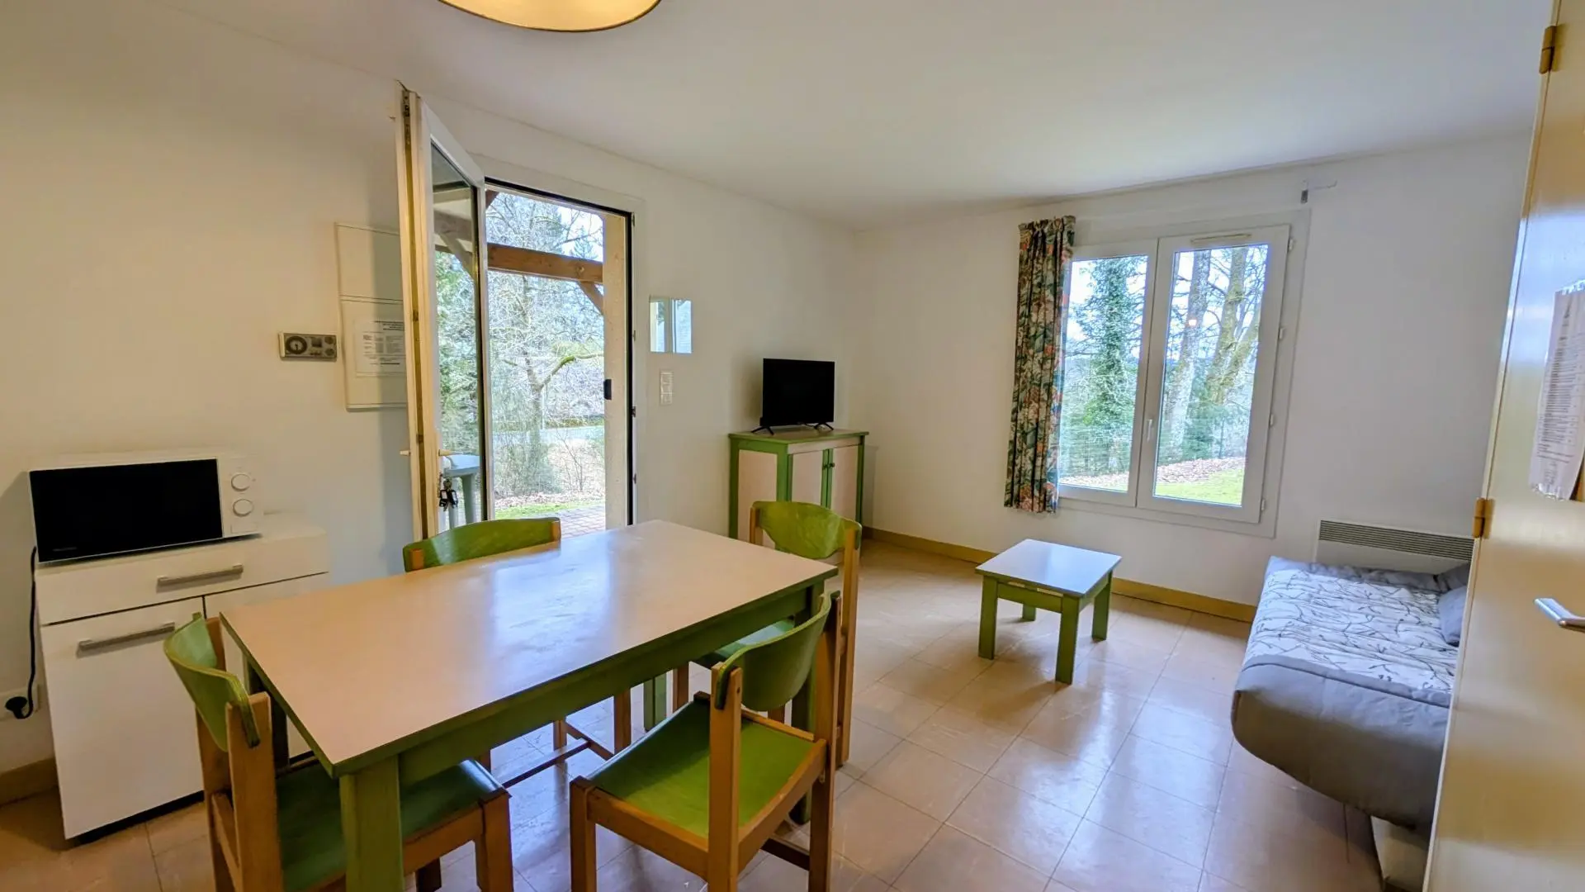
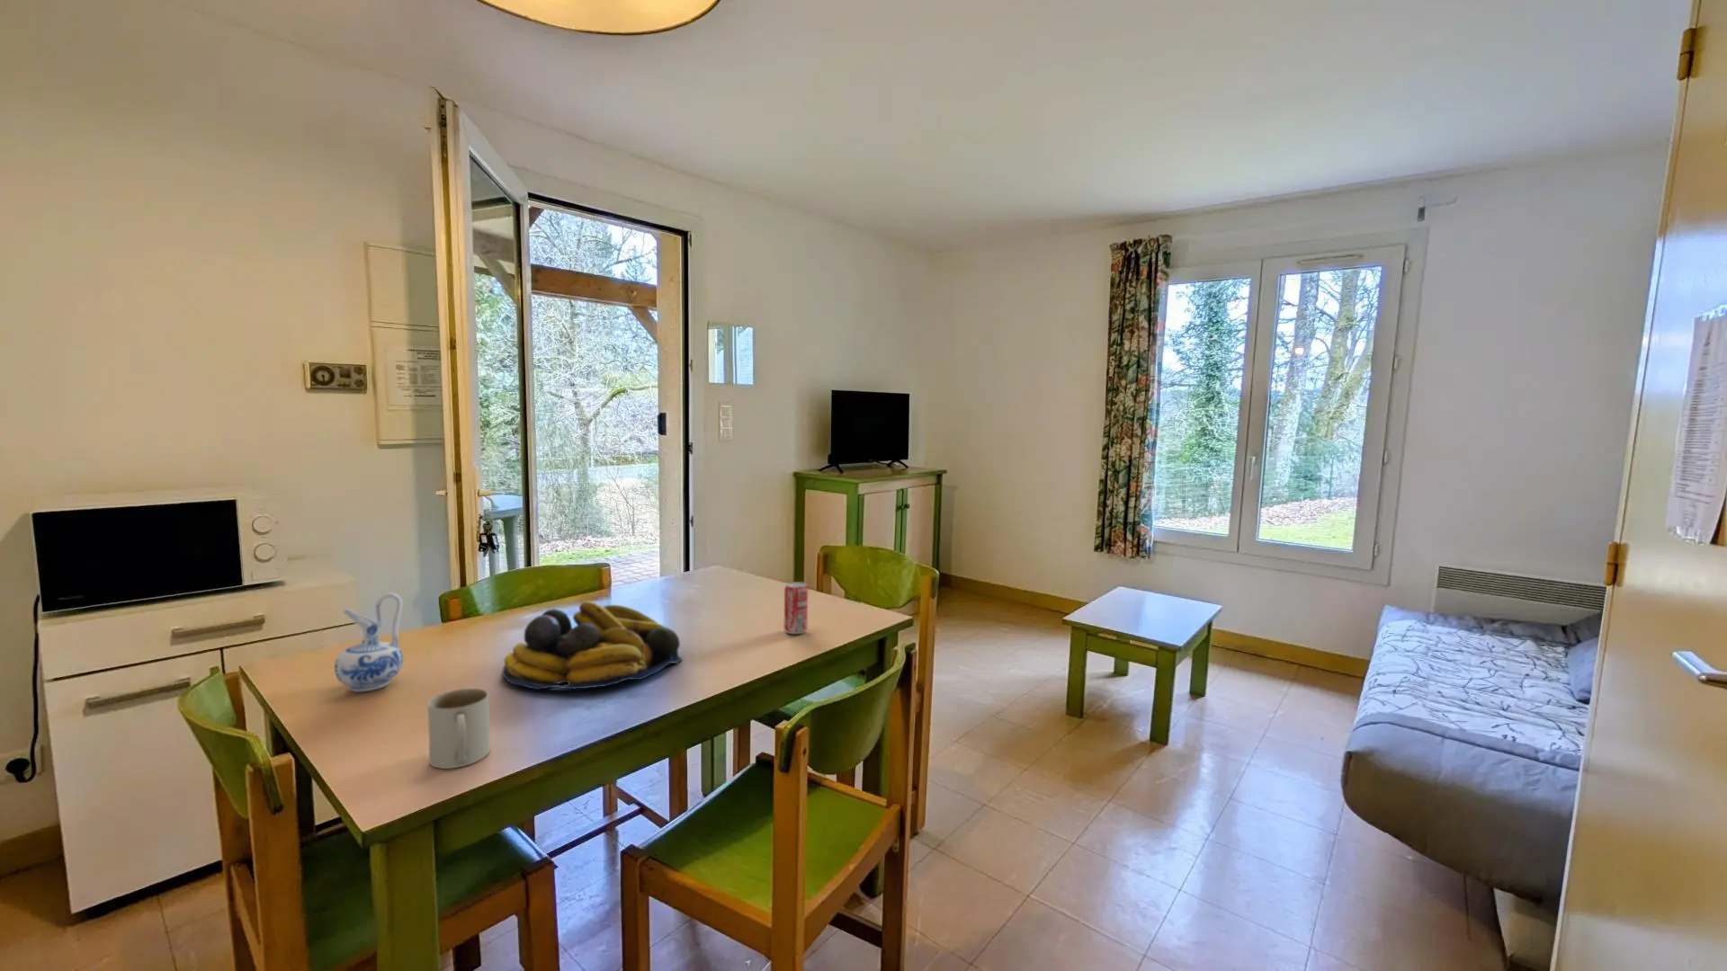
+ fruit bowl [501,600,683,690]
+ mug [427,688,490,769]
+ beverage can [784,581,809,634]
+ ceramic pitcher [333,593,403,694]
